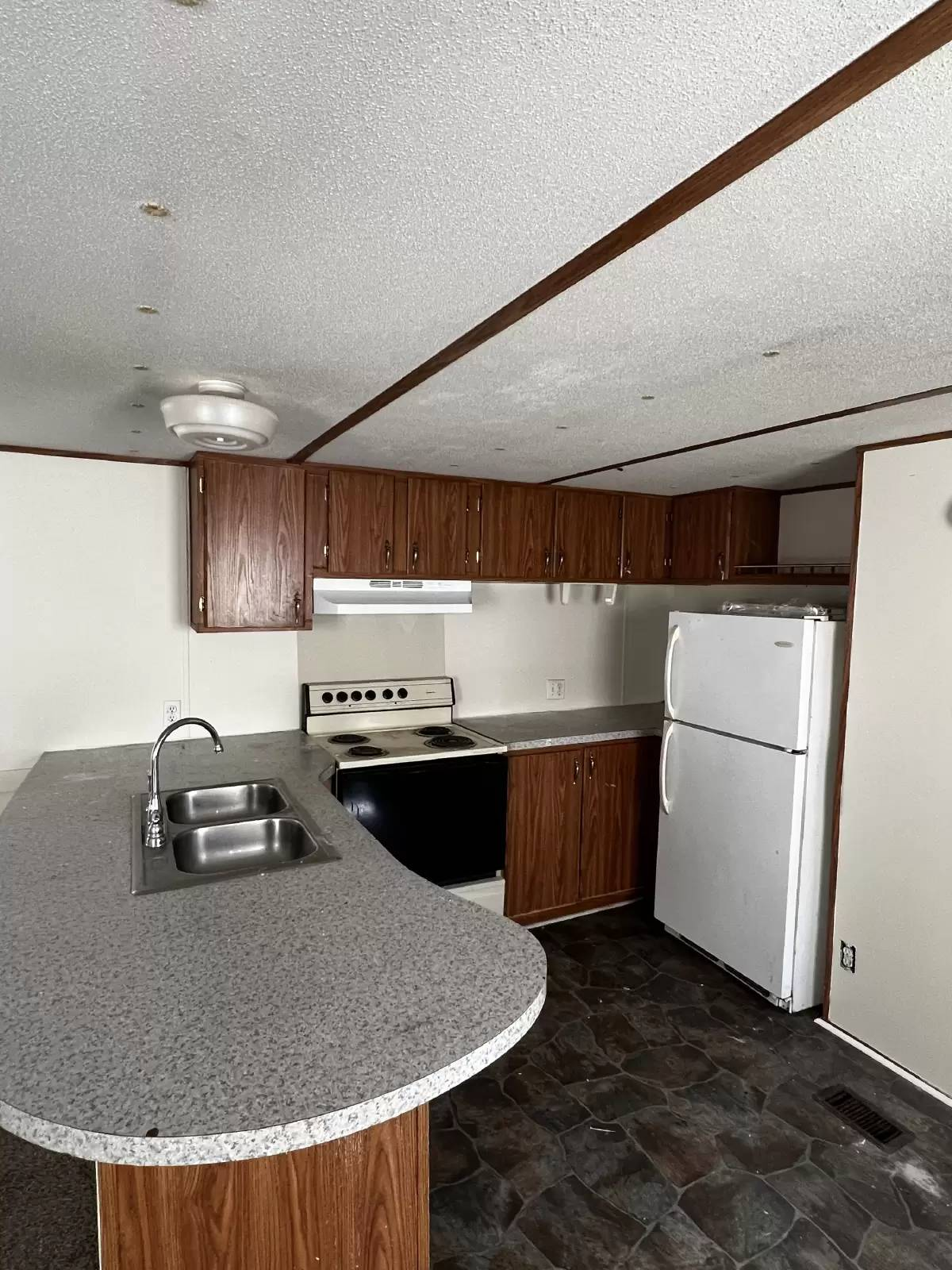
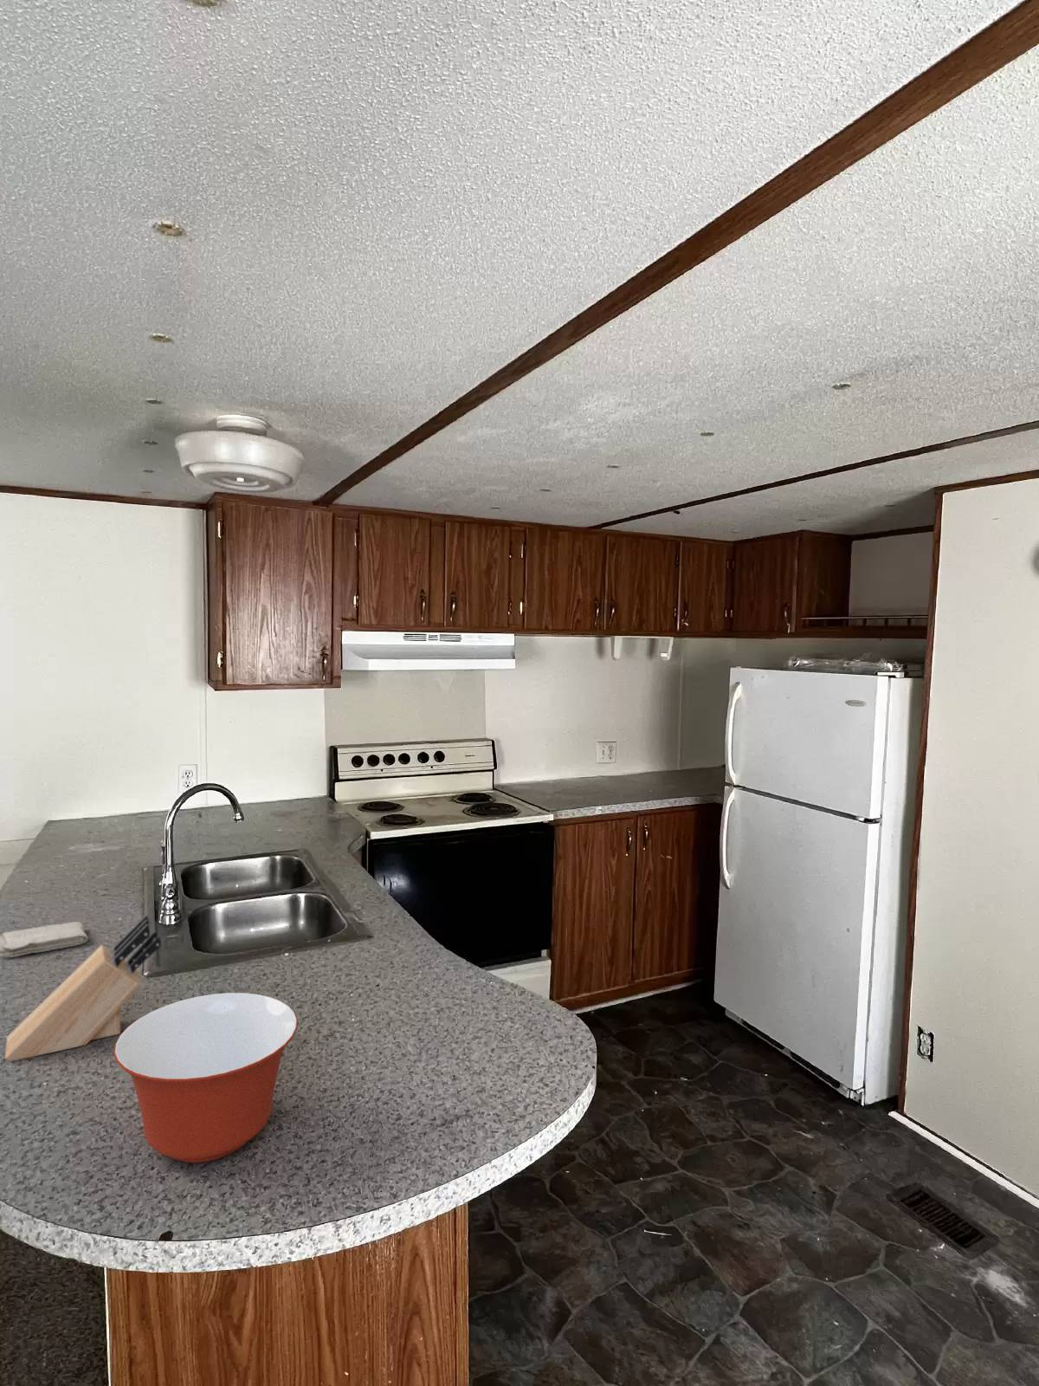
+ washcloth [0,921,88,958]
+ mixing bowl [112,992,299,1163]
+ knife block [4,913,162,1062]
